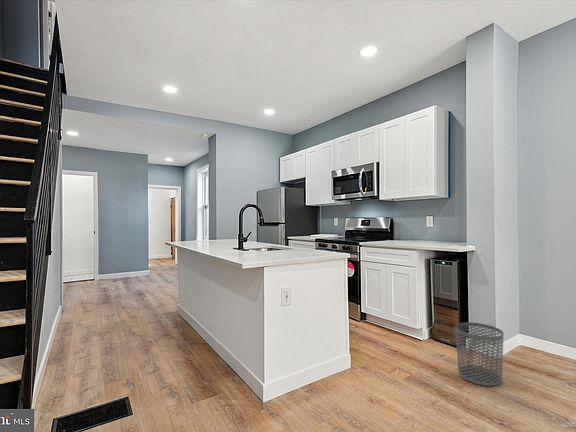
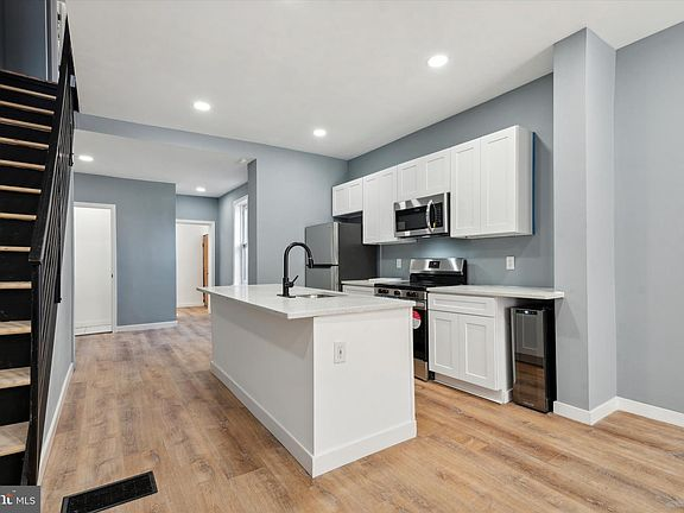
- waste bin [455,321,505,387]
